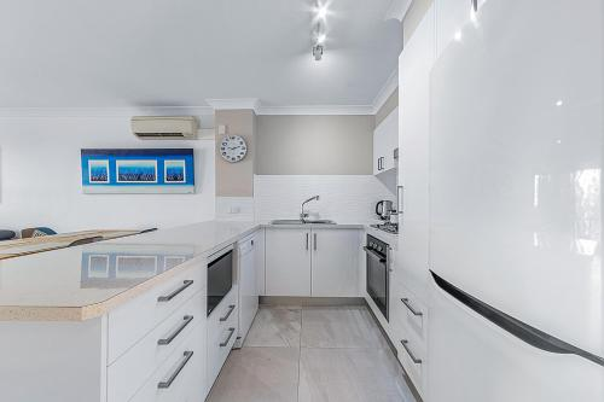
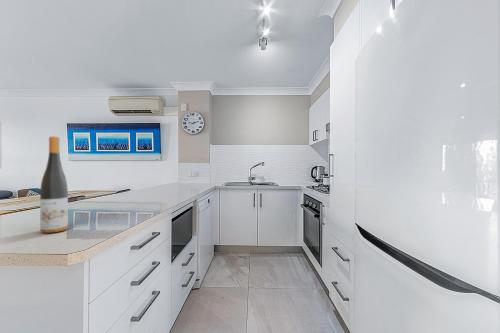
+ wine bottle [39,135,69,234]
